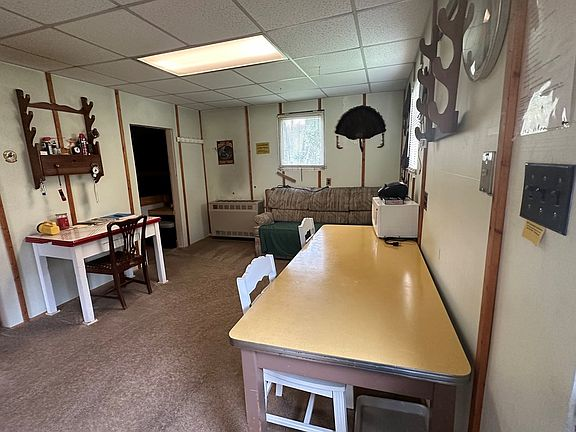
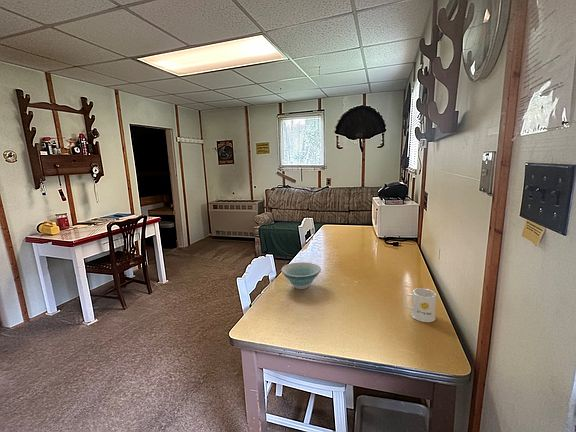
+ bowl [280,261,322,290]
+ mug [404,287,437,323]
